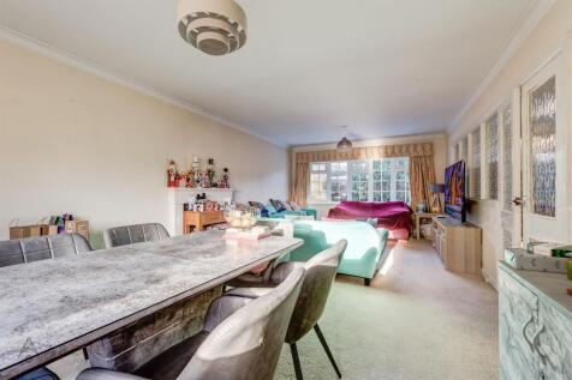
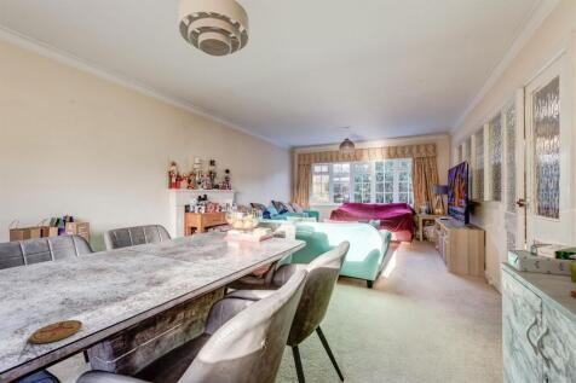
+ coaster [29,319,83,344]
